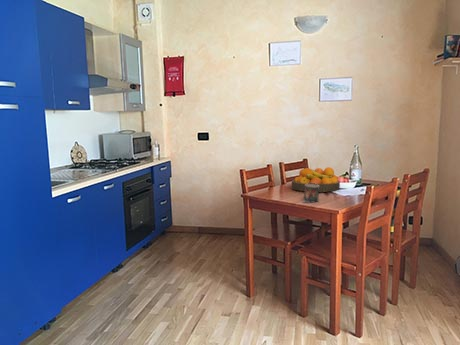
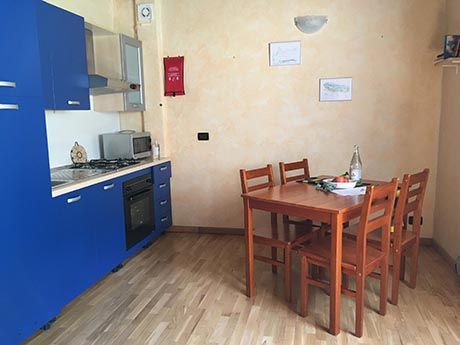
- fruit bowl [291,166,341,193]
- candle [302,183,320,203]
